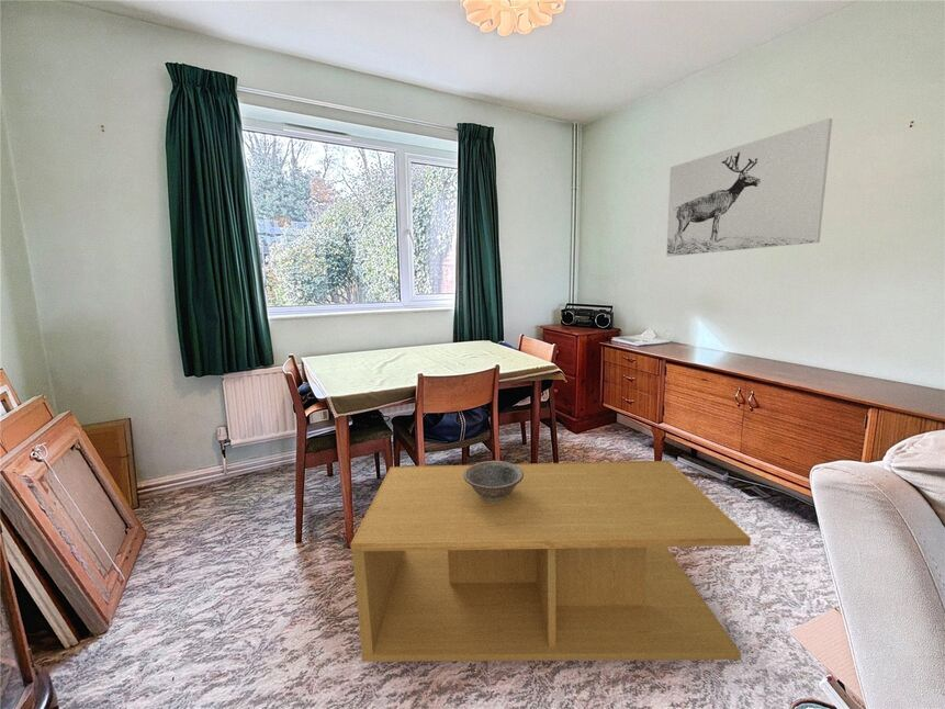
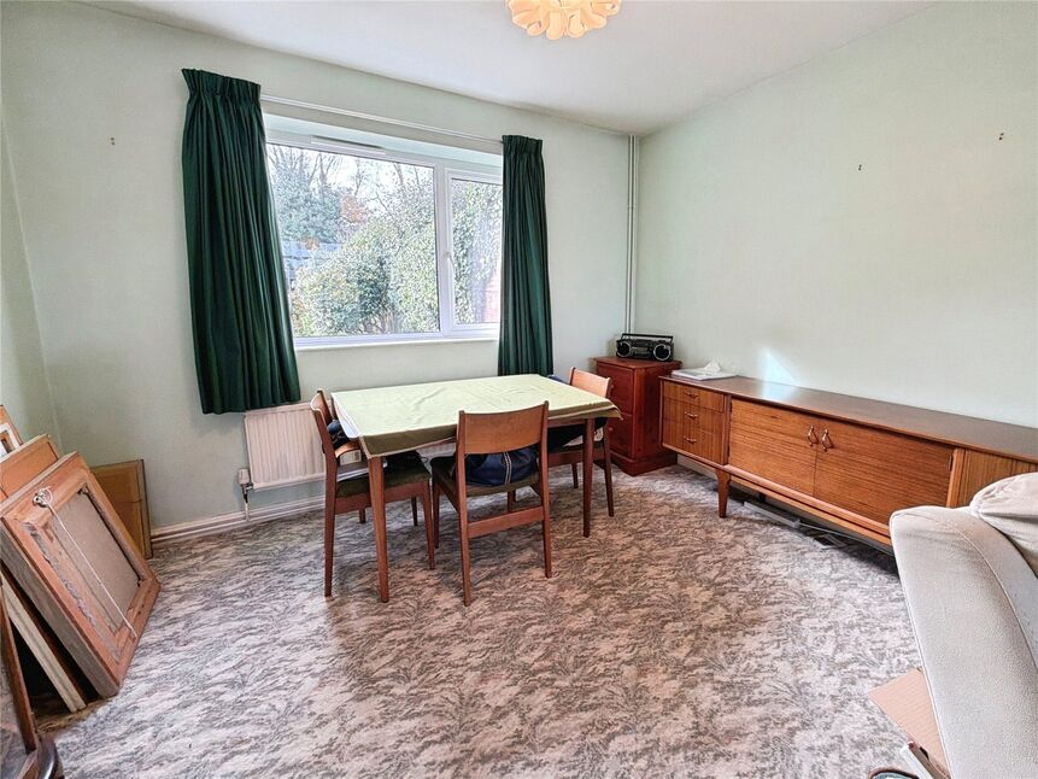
- coffee table [349,460,752,663]
- decorative bowl [463,460,524,500]
- wall art [665,117,833,257]
